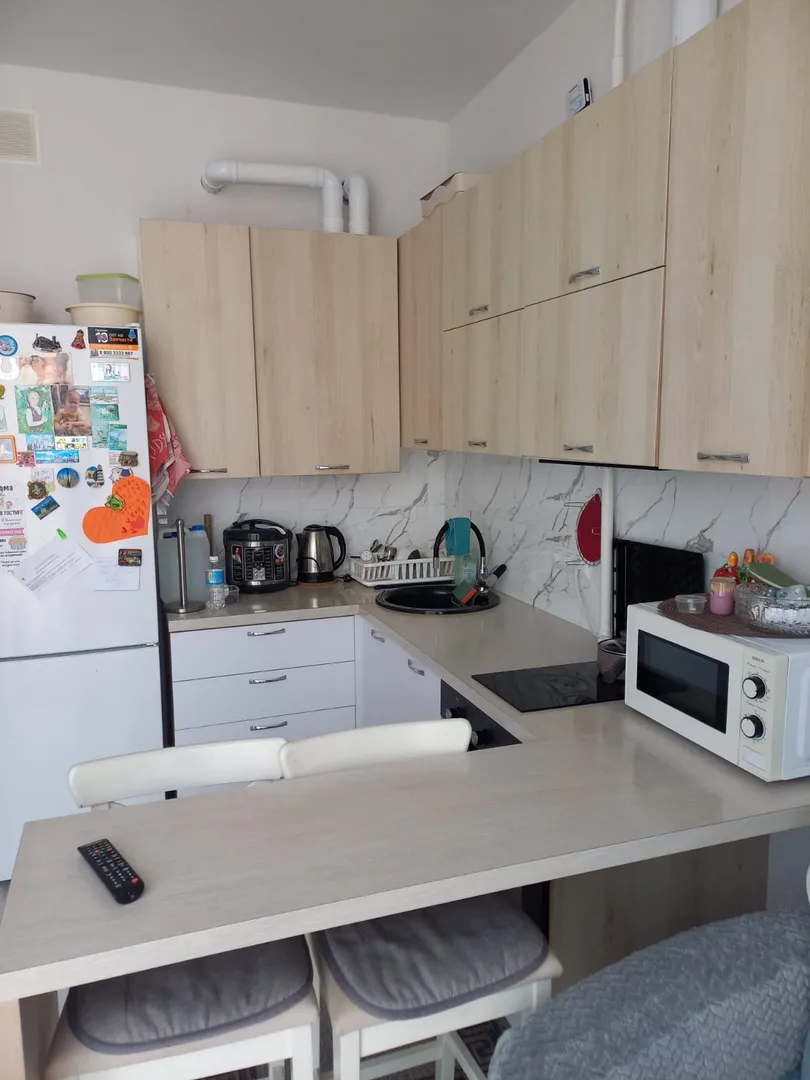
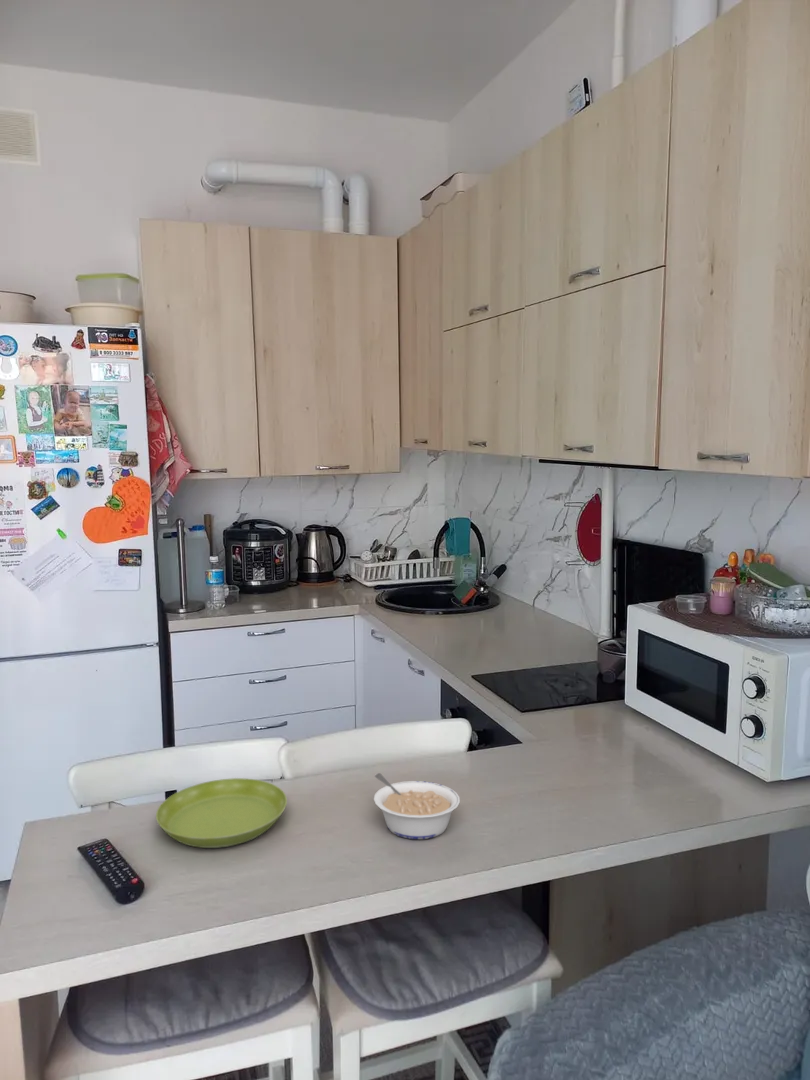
+ saucer [155,777,288,849]
+ legume [373,772,461,840]
